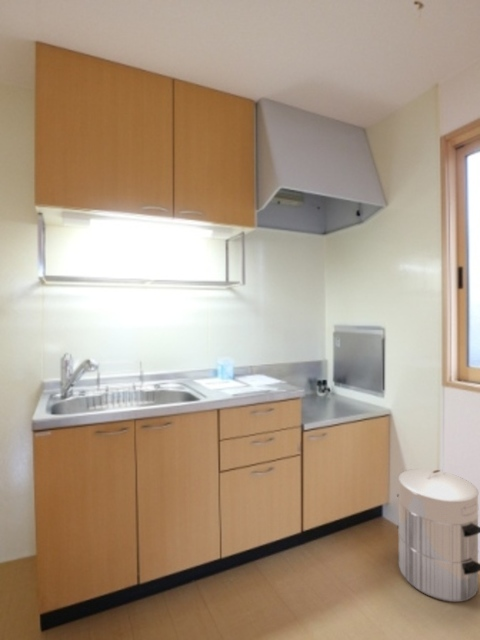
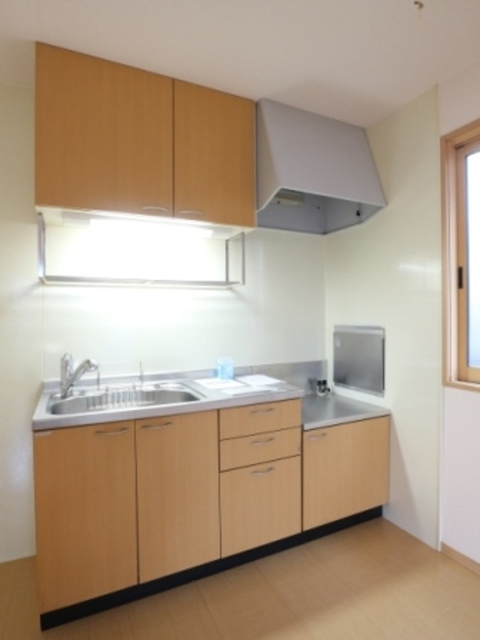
- waste bin [396,468,480,603]
